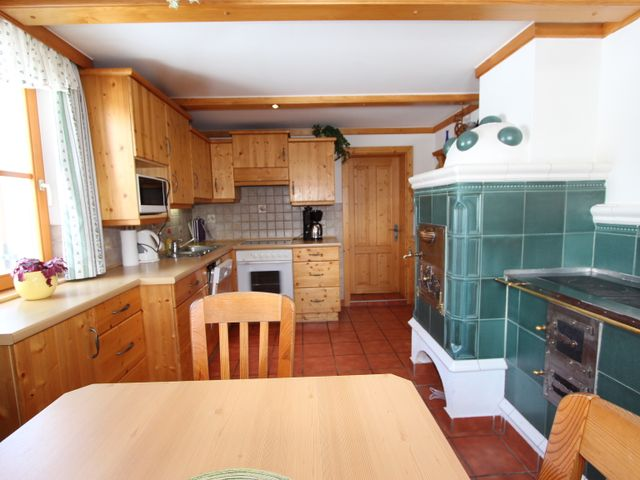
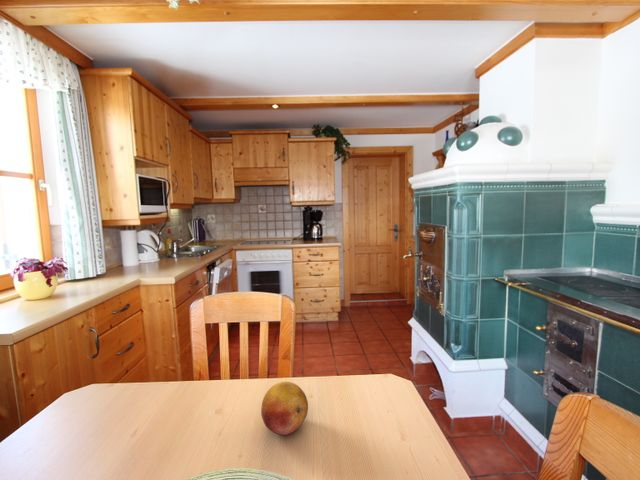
+ fruit [260,381,309,436]
